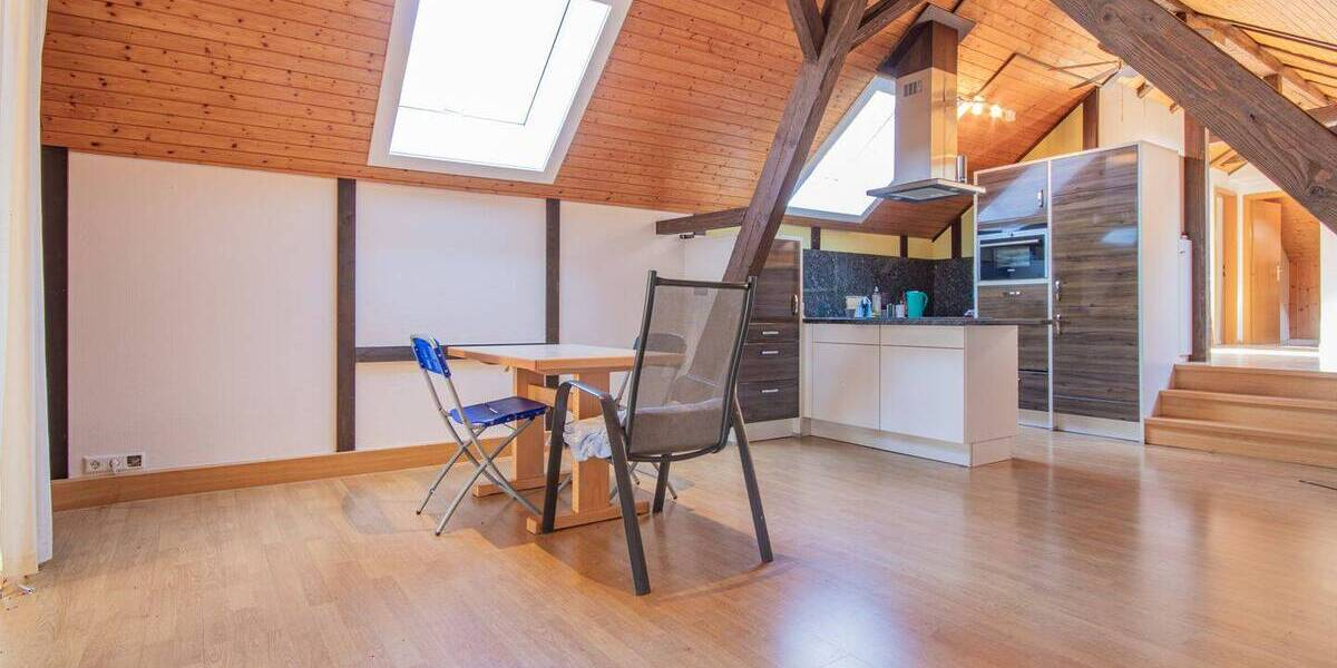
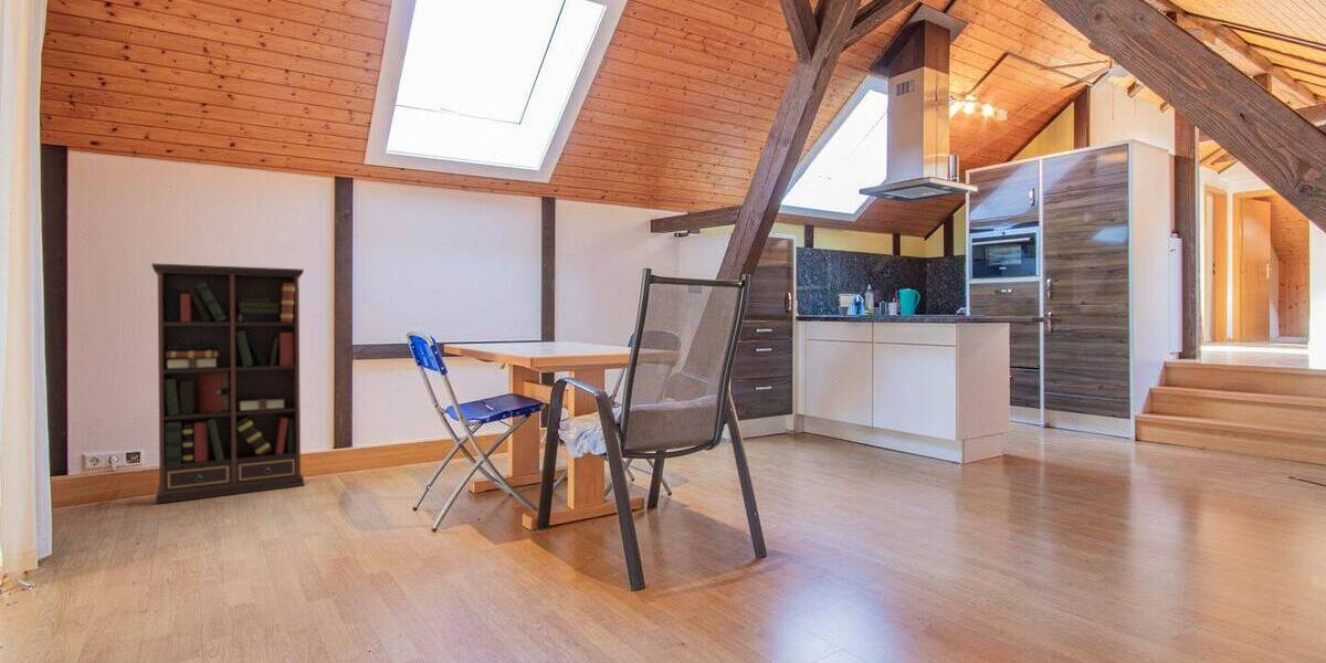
+ bookcase [150,262,306,505]
